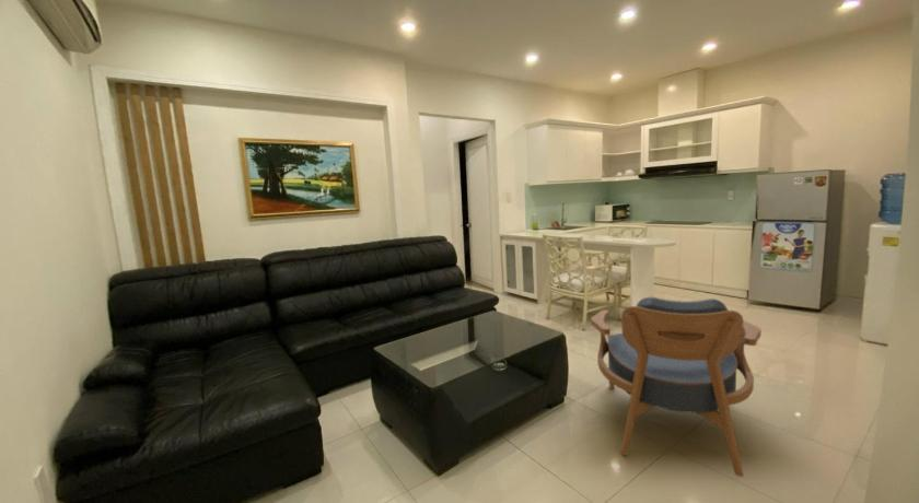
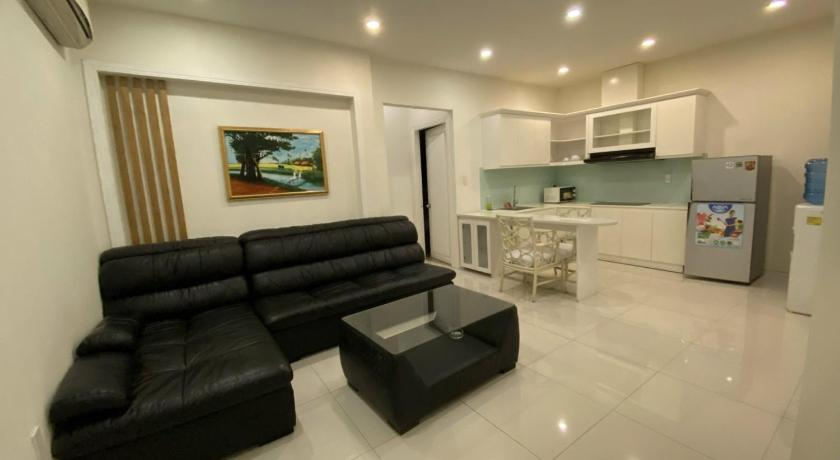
- armchair [590,295,763,478]
